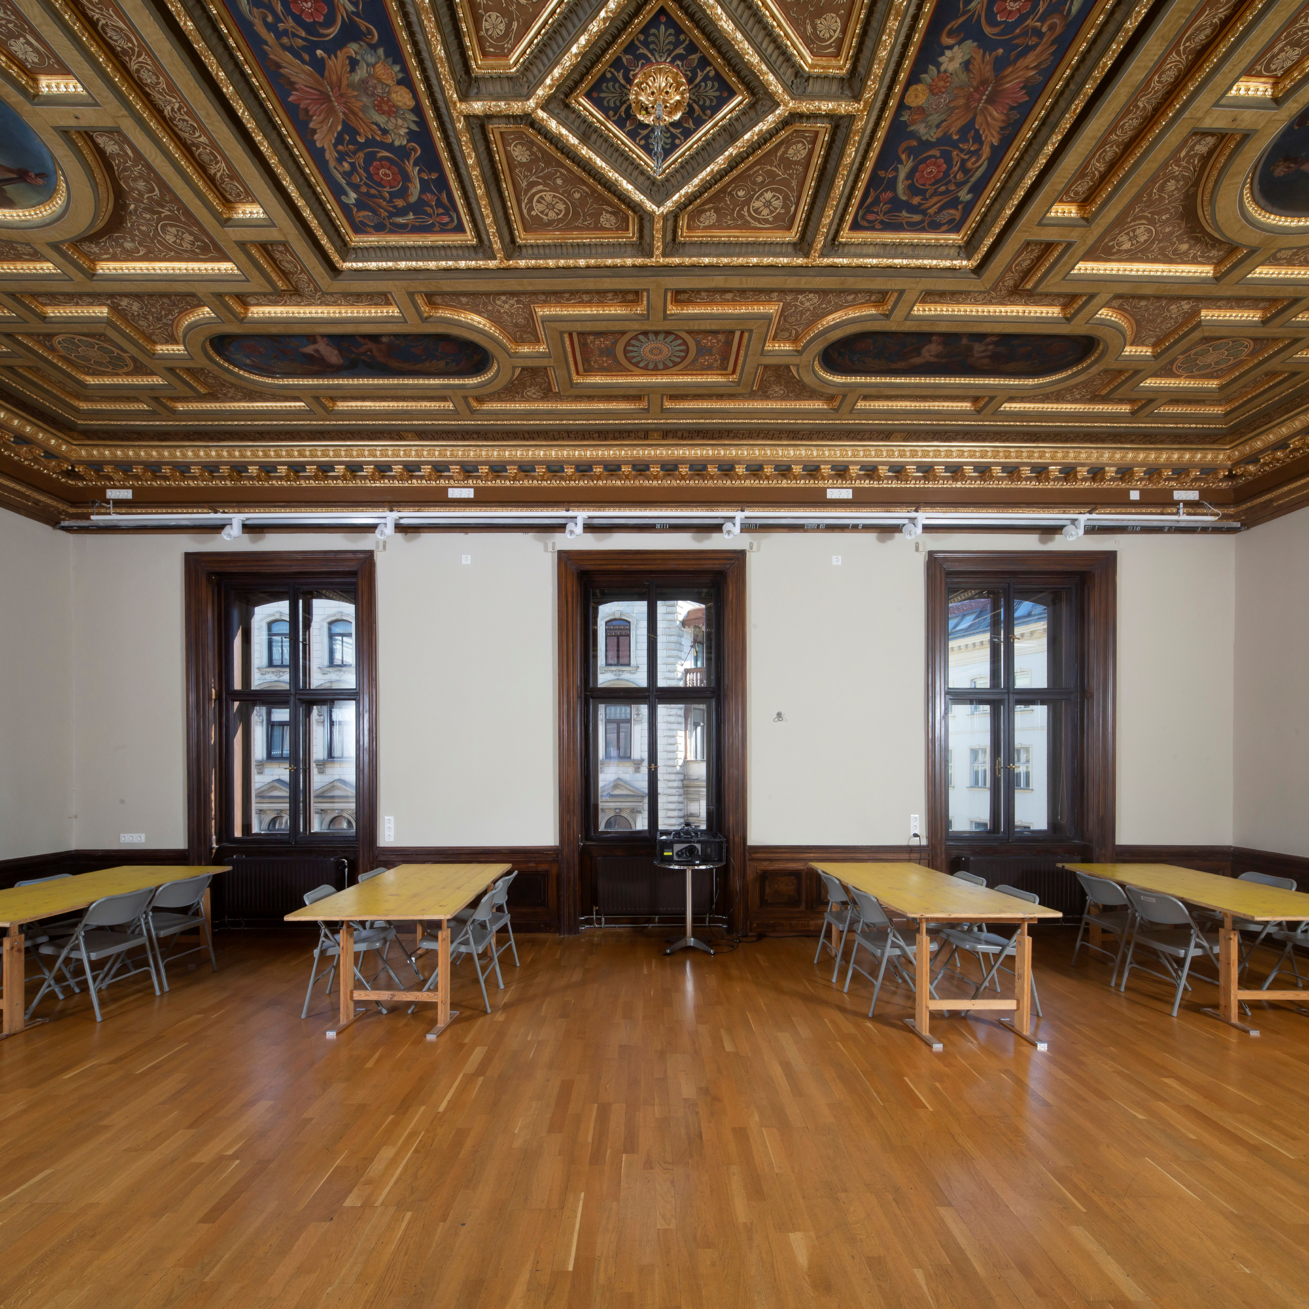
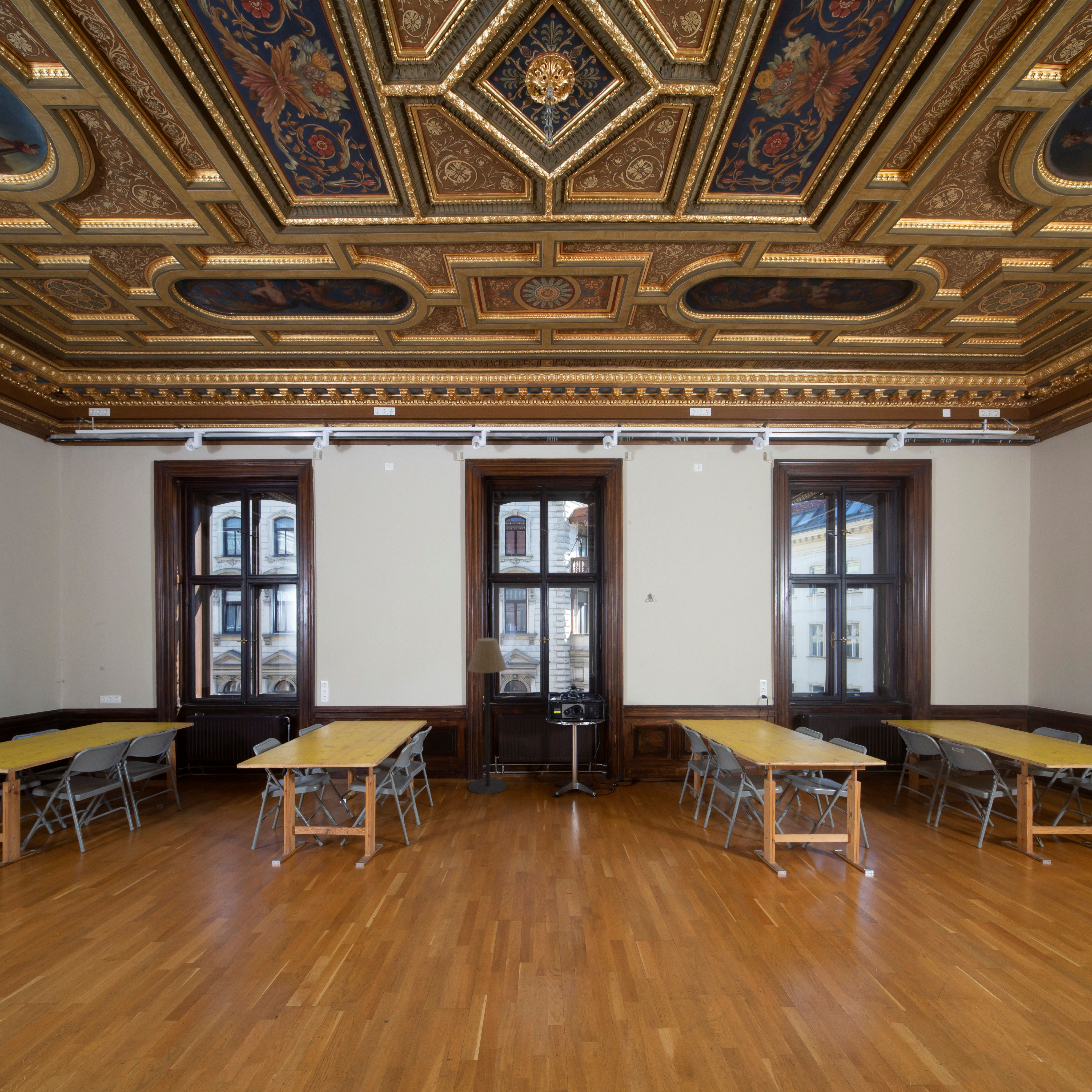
+ floor lamp [467,638,507,794]
